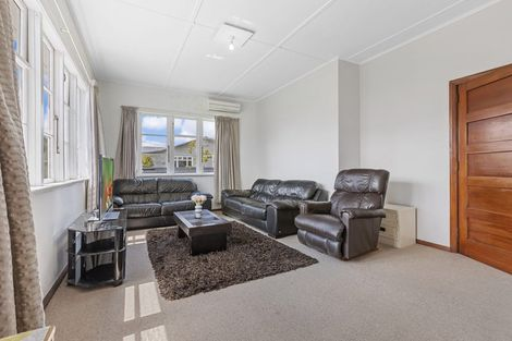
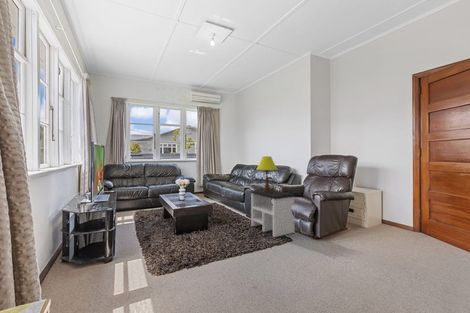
+ table lamp [256,155,278,192]
+ side table [249,188,297,238]
